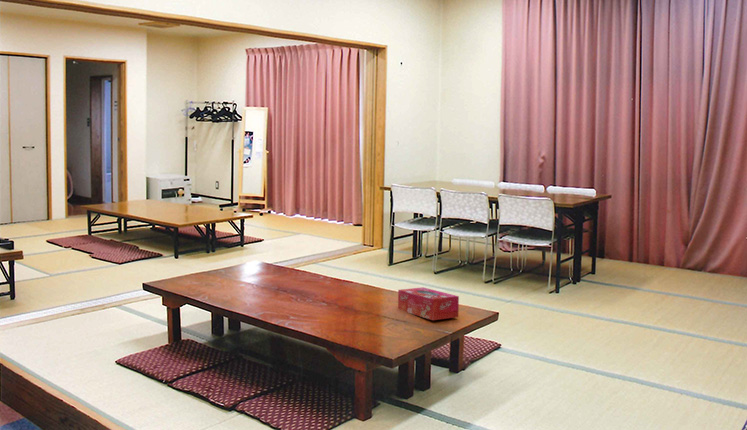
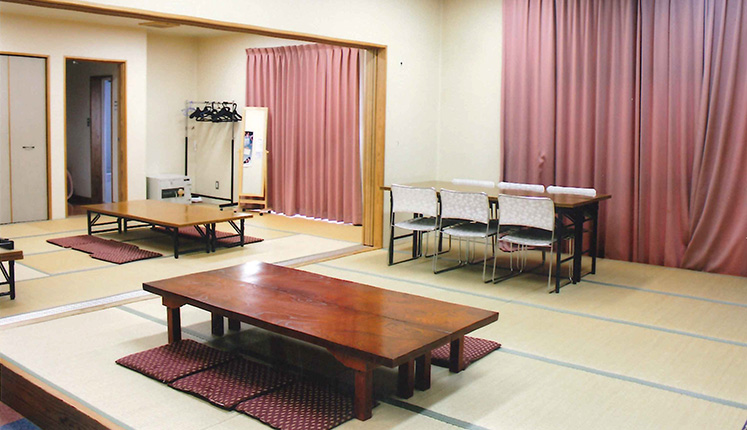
- tissue box [397,286,460,321]
